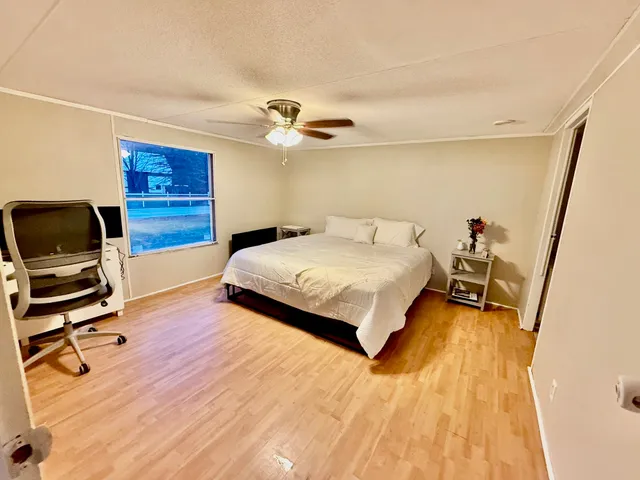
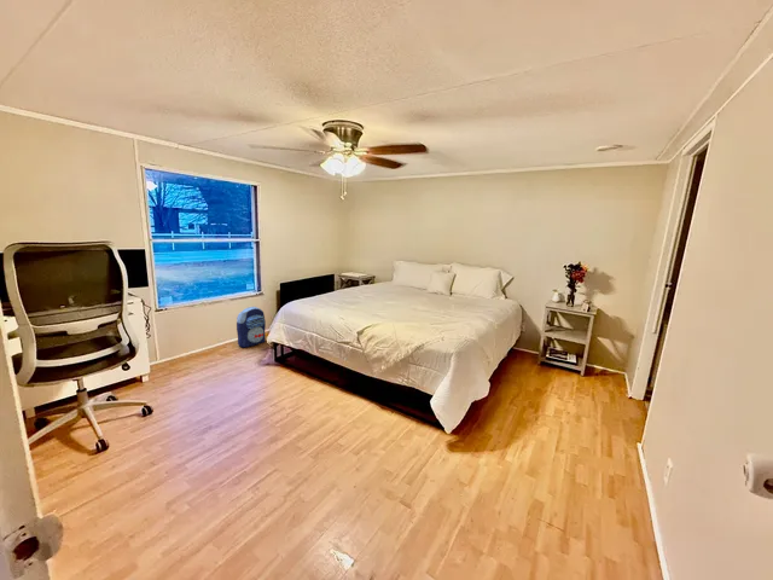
+ backpack [236,306,267,348]
